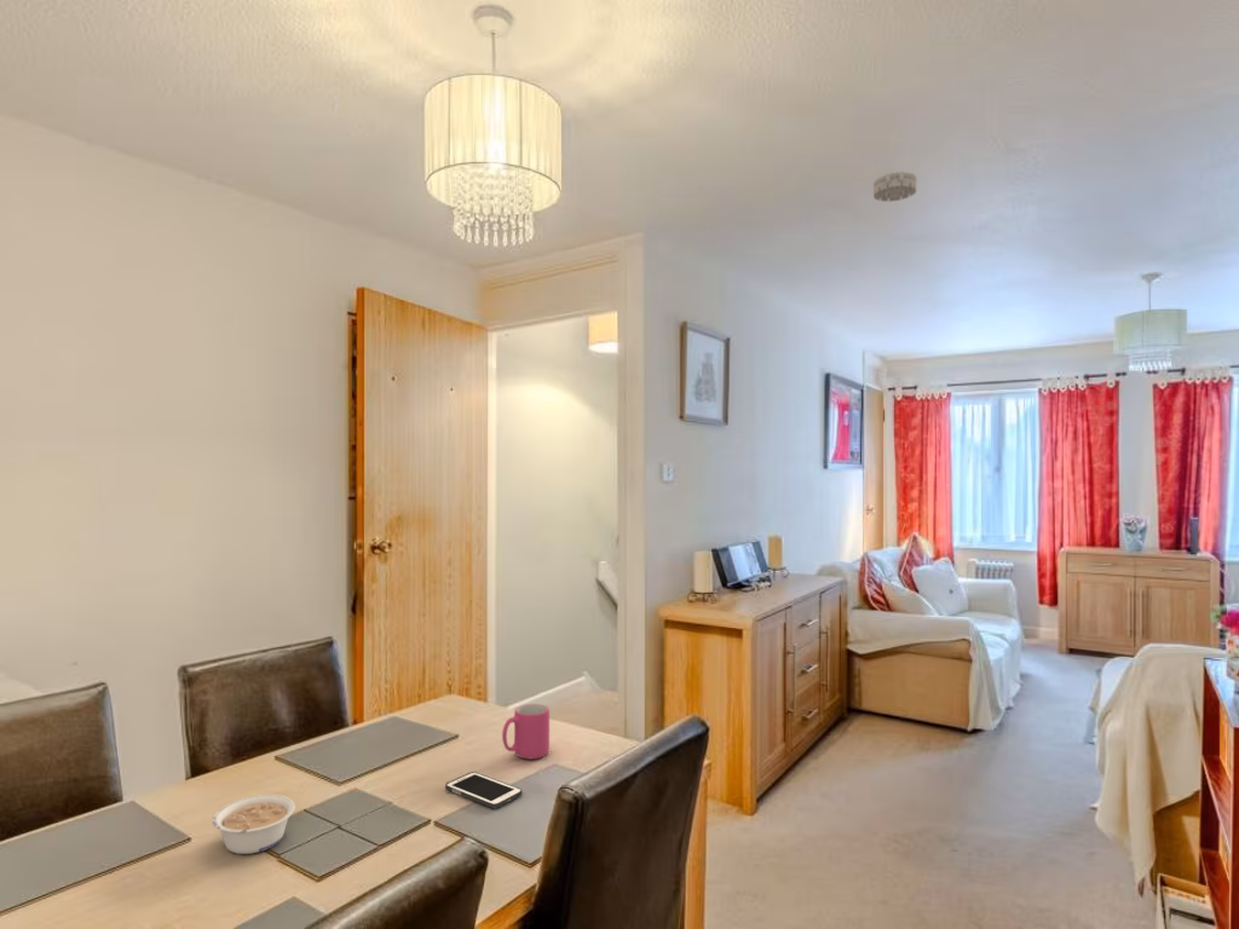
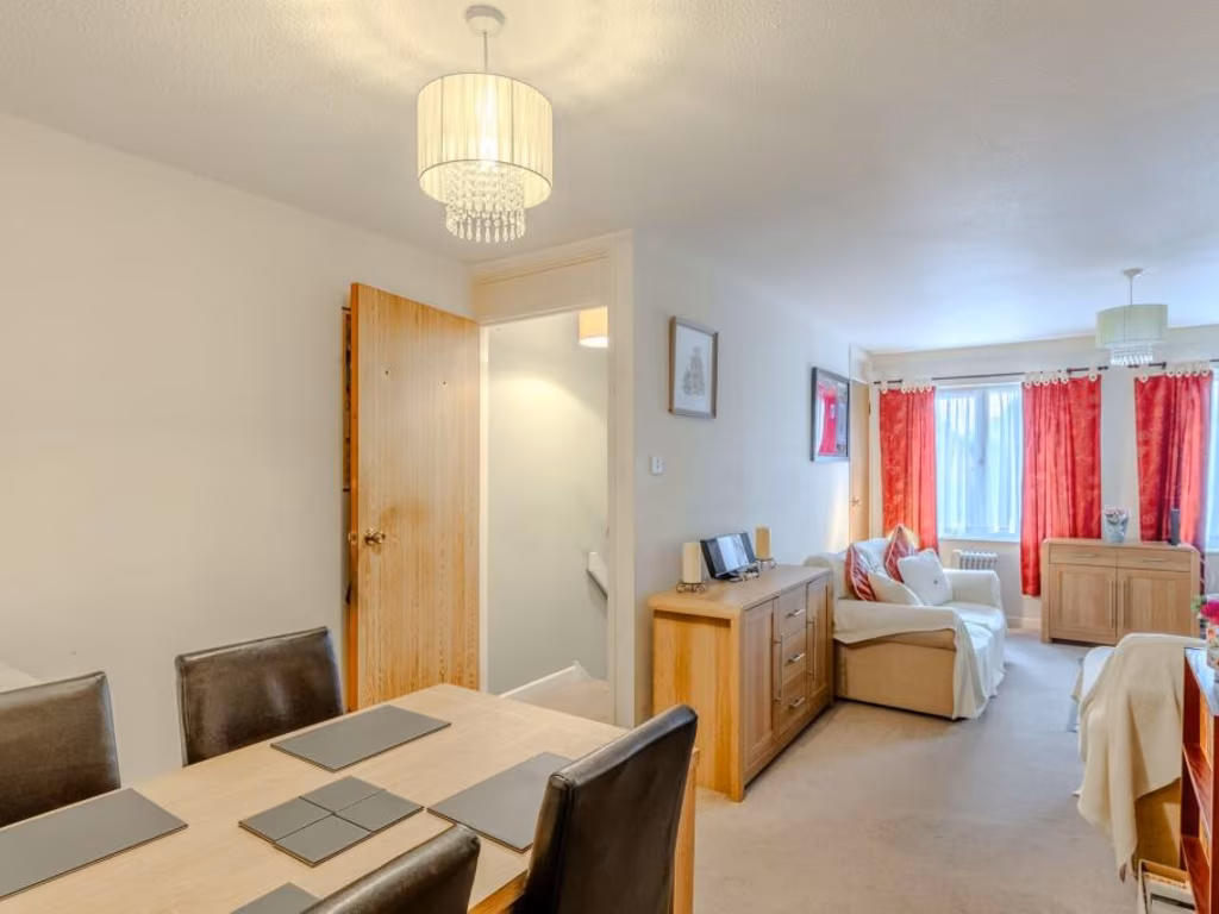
- smoke detector [872,171,918,203]
- cell phone [444,771,524,809]
- legume [212,794,296,855]
- mug [501,703,551,760]
